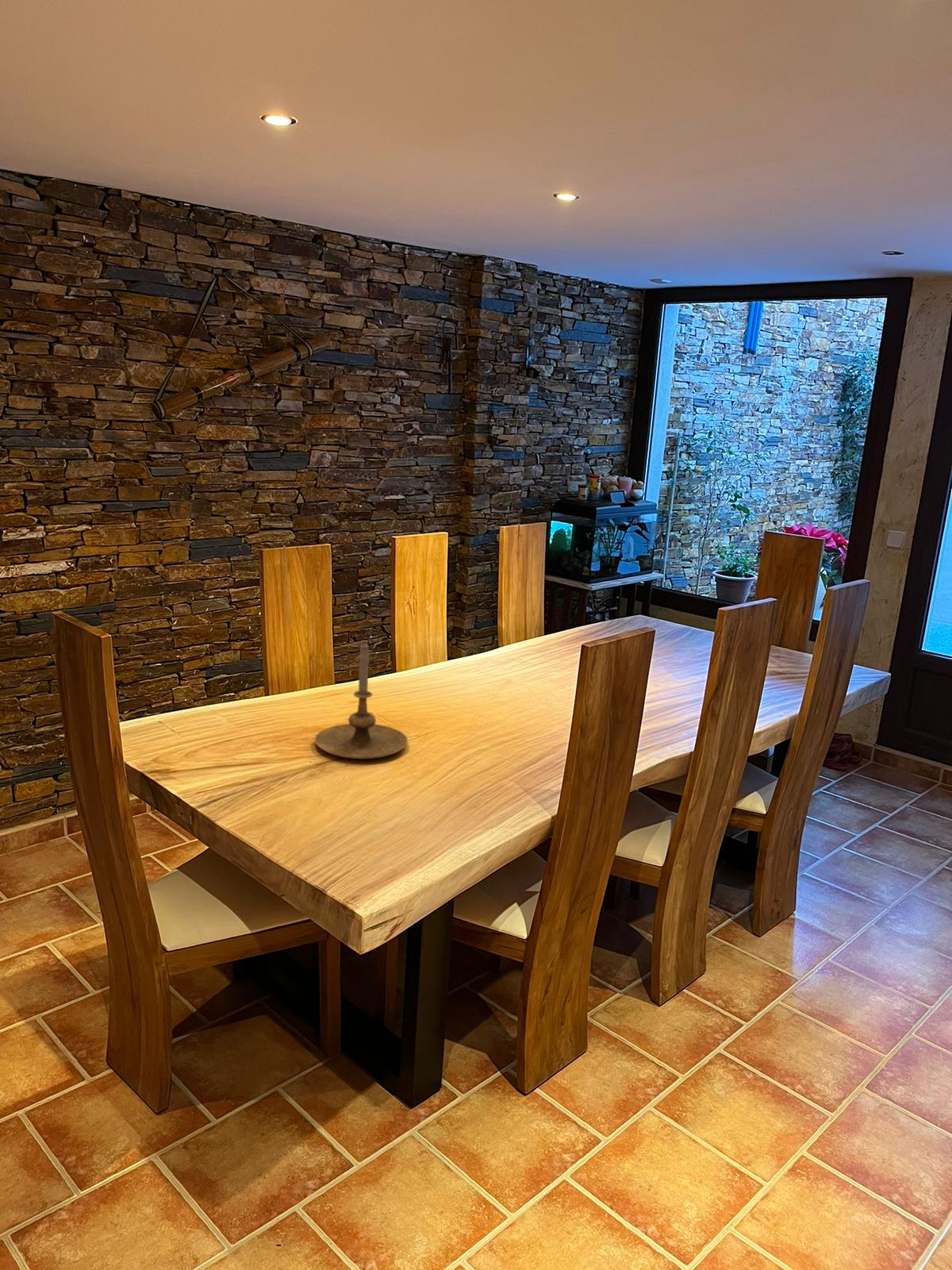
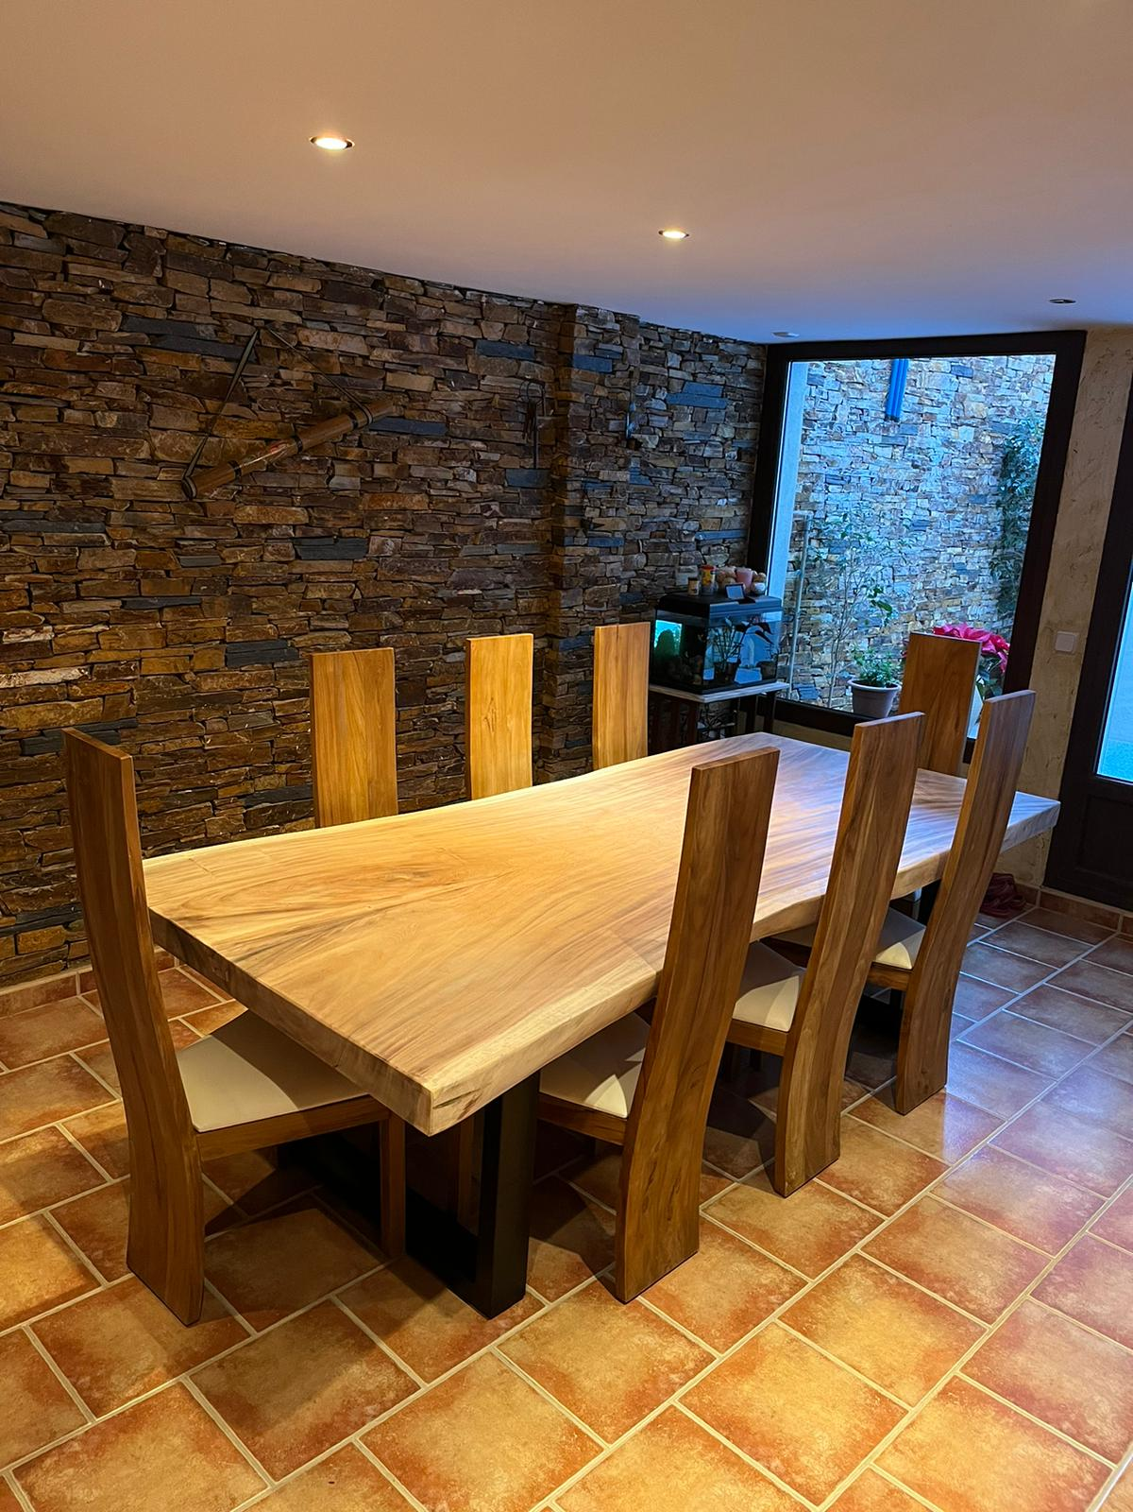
- candle holder [314,644,409,760]
